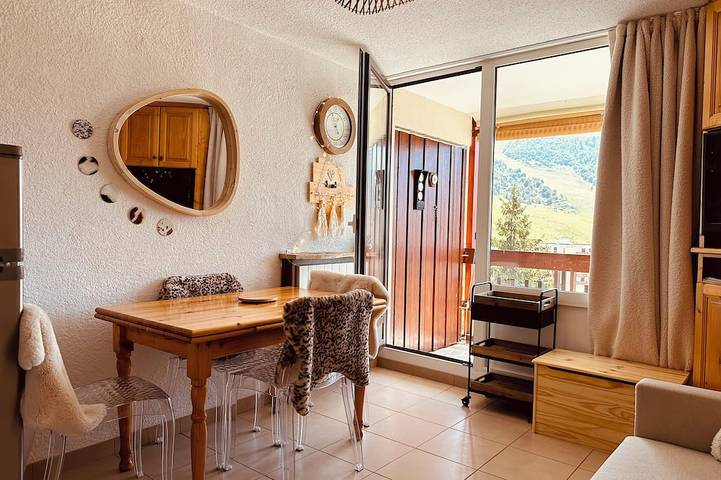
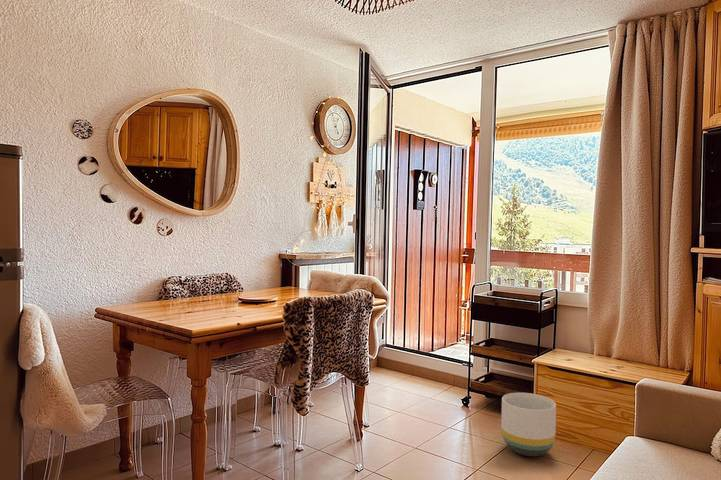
+ planter [500,392,557,457]
